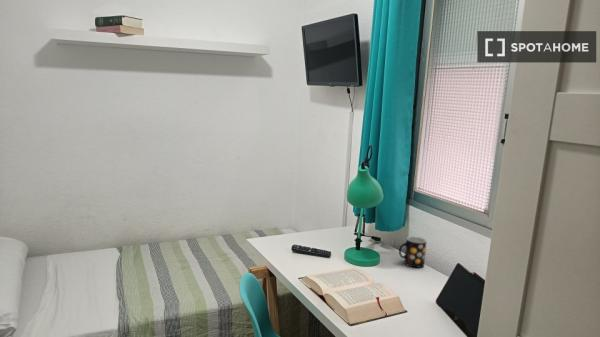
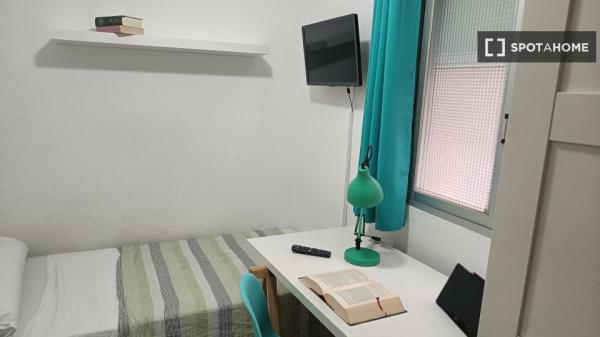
- mug [398,235,428,269]
